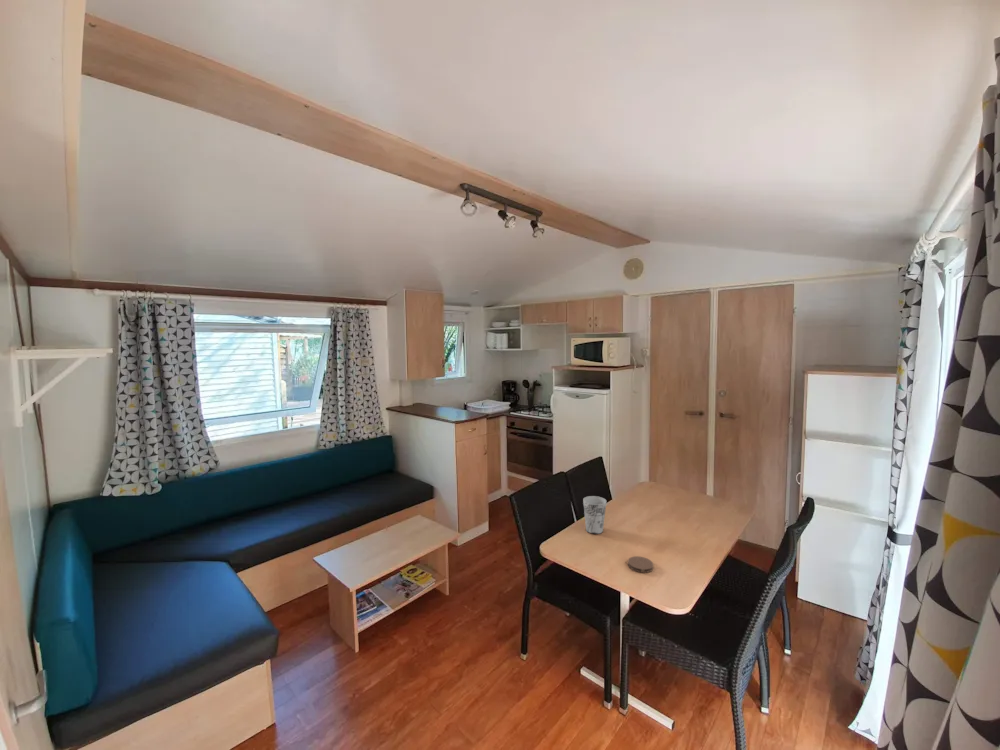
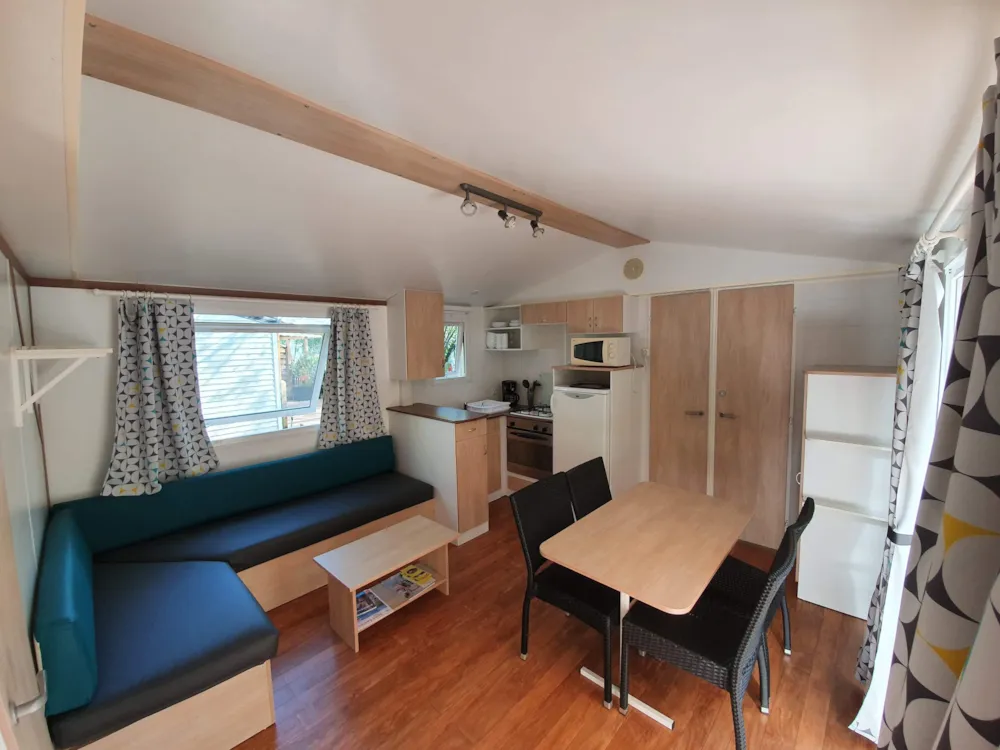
- coaster [627,555,654,574]
- cup [582,495,607,535]
